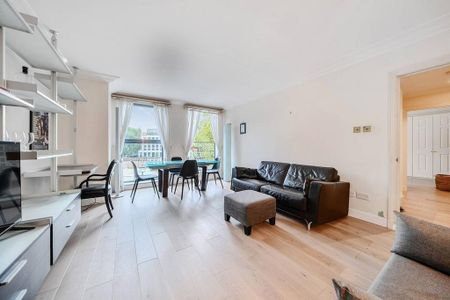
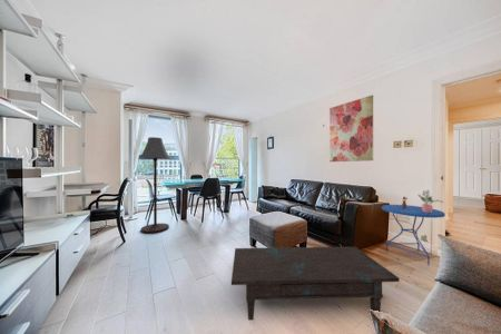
+ coffee table [230,246,401,321]
+ floor lamp [137,136,171,234]
+ wall art [328,94,374,163]
+ potted plant [416,189,444,213]
+ side table [381,196,446,266]
